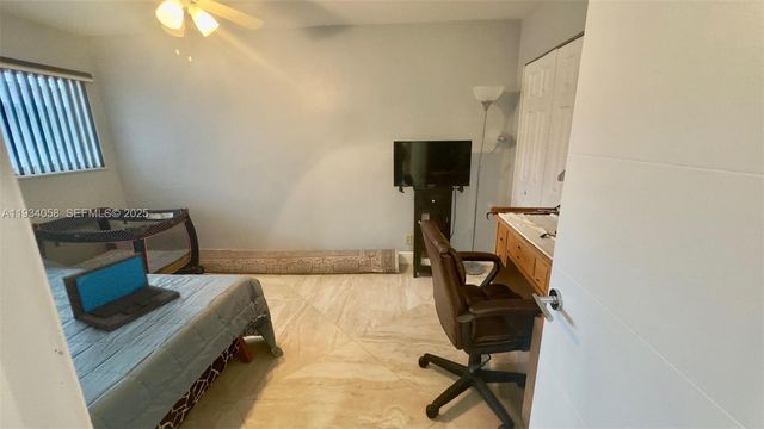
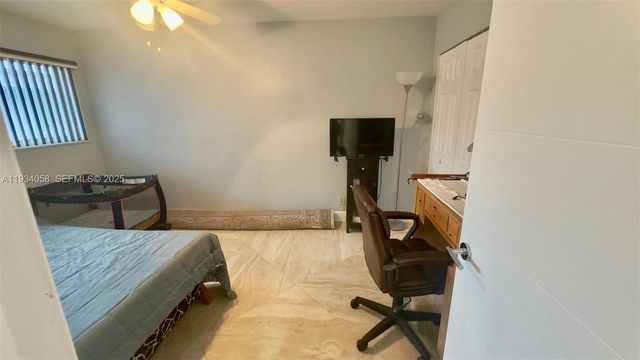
- laptop [61,251,181,332]
